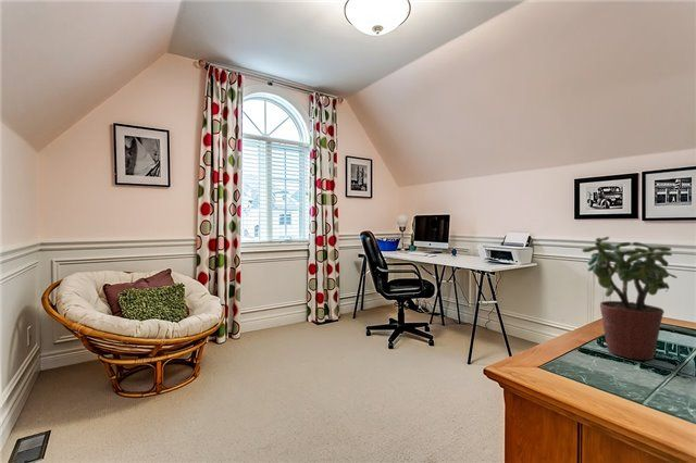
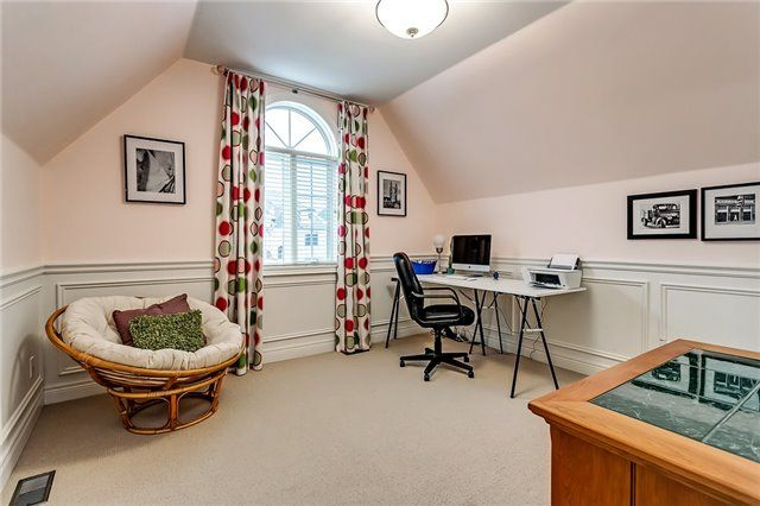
- potted plant [581,236,679,361]
